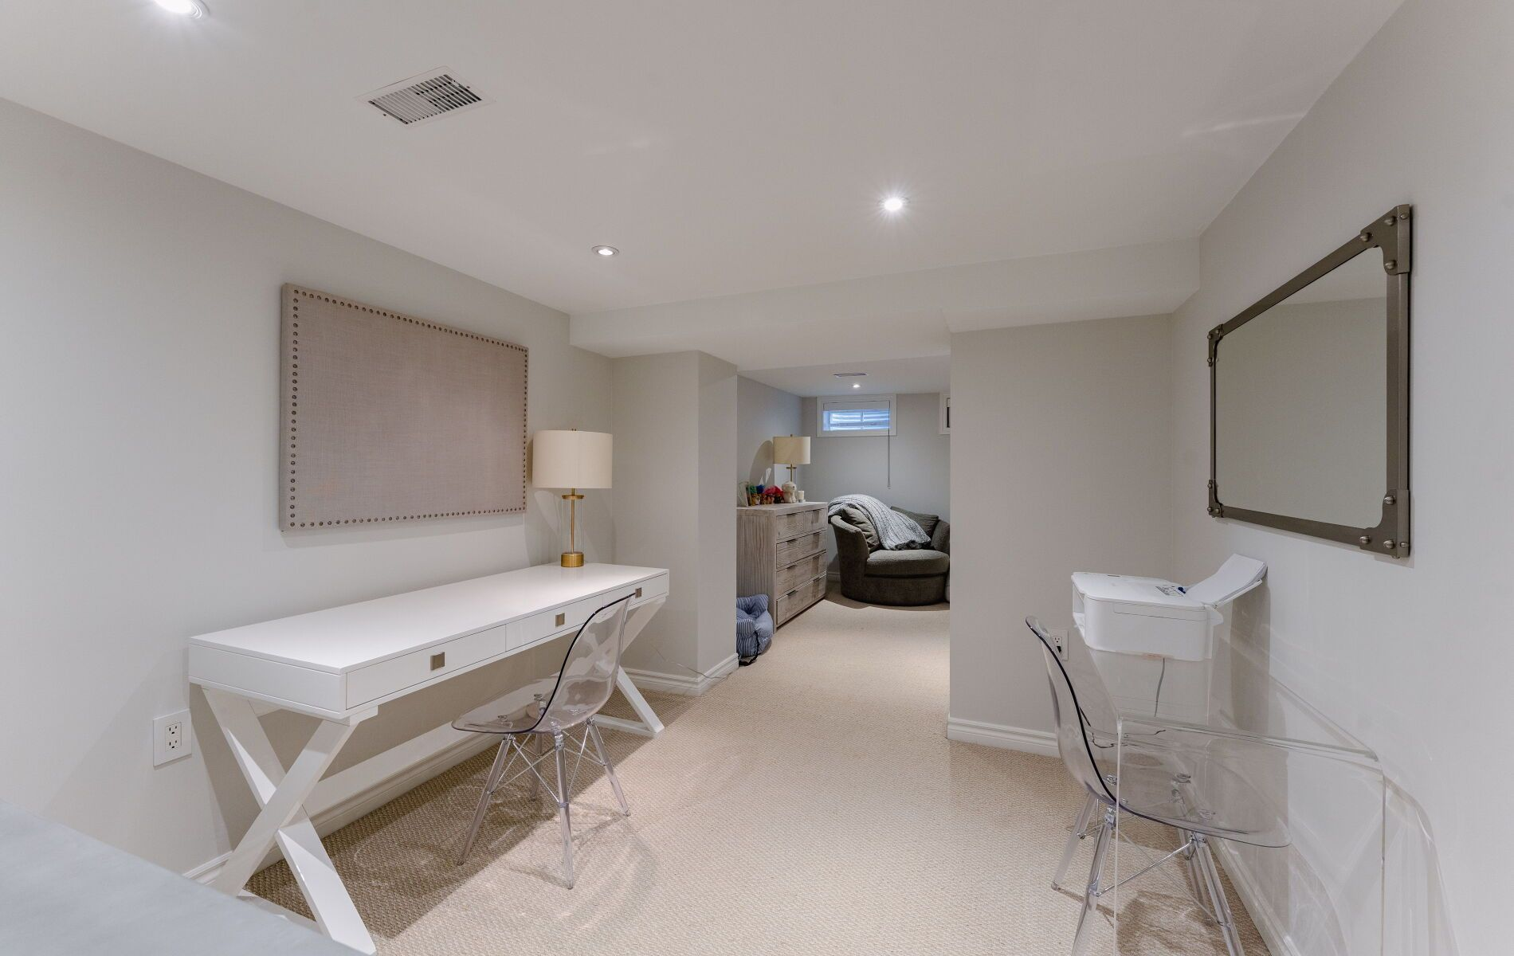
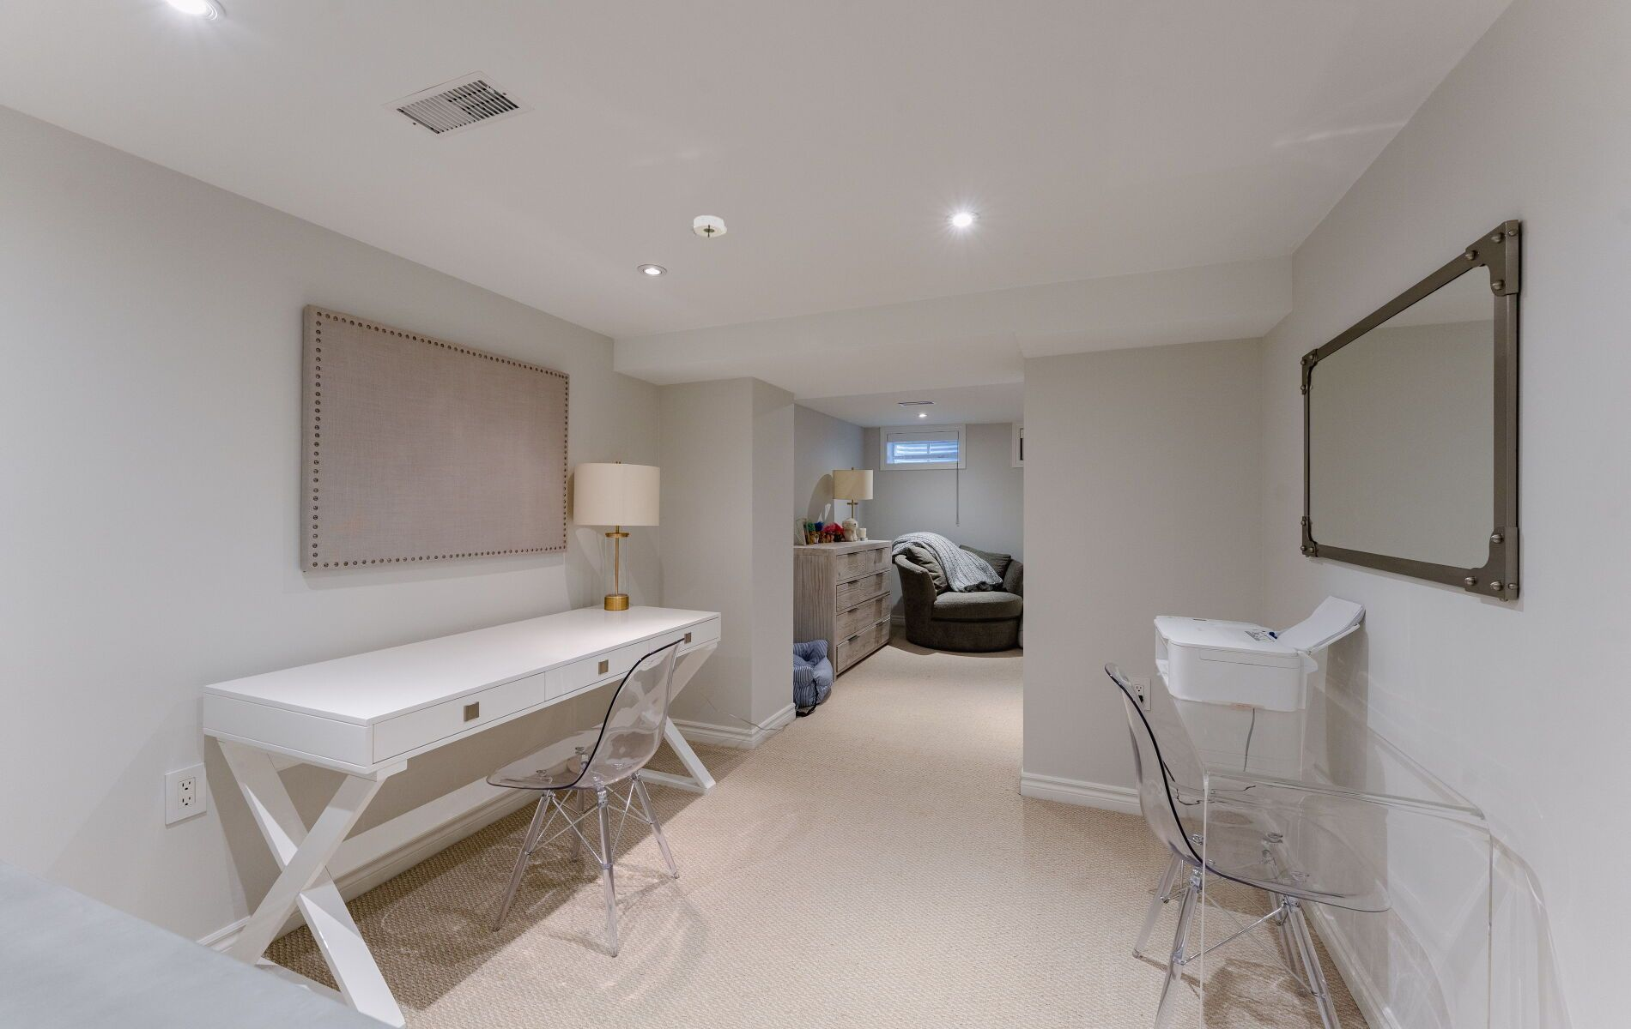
+ smoke detector [689,215,728,238]
